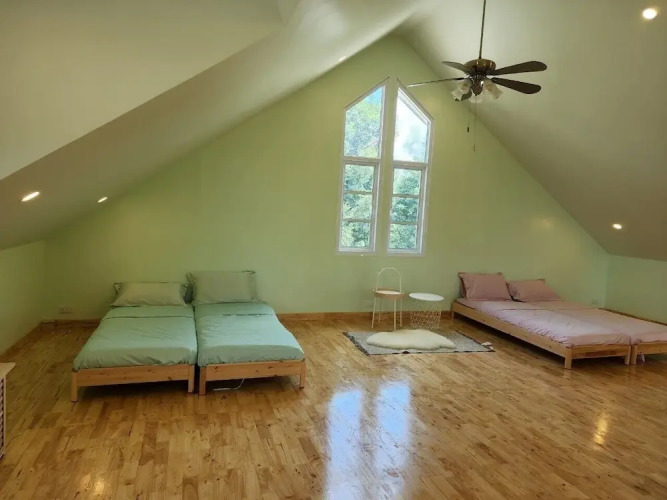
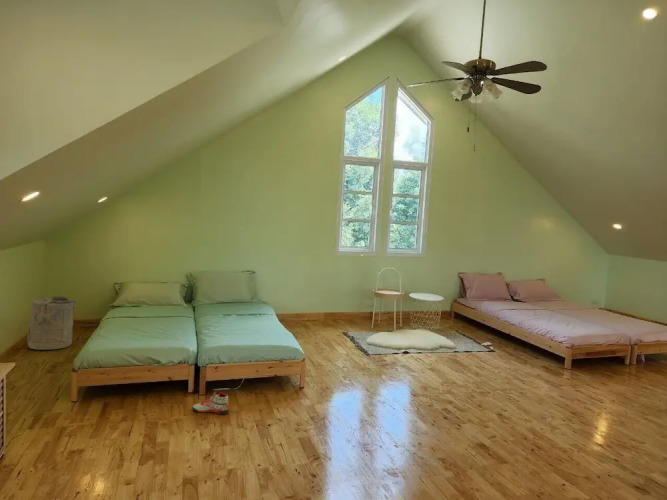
+ sneaker [191,391,230,415]
+ laundry hamper [27,295,78,351]
